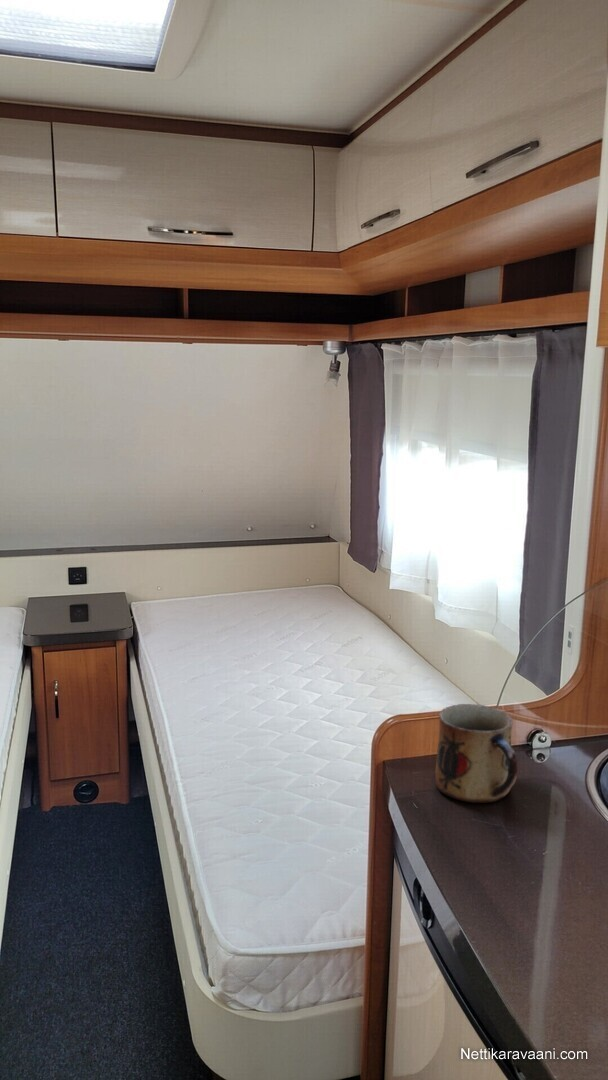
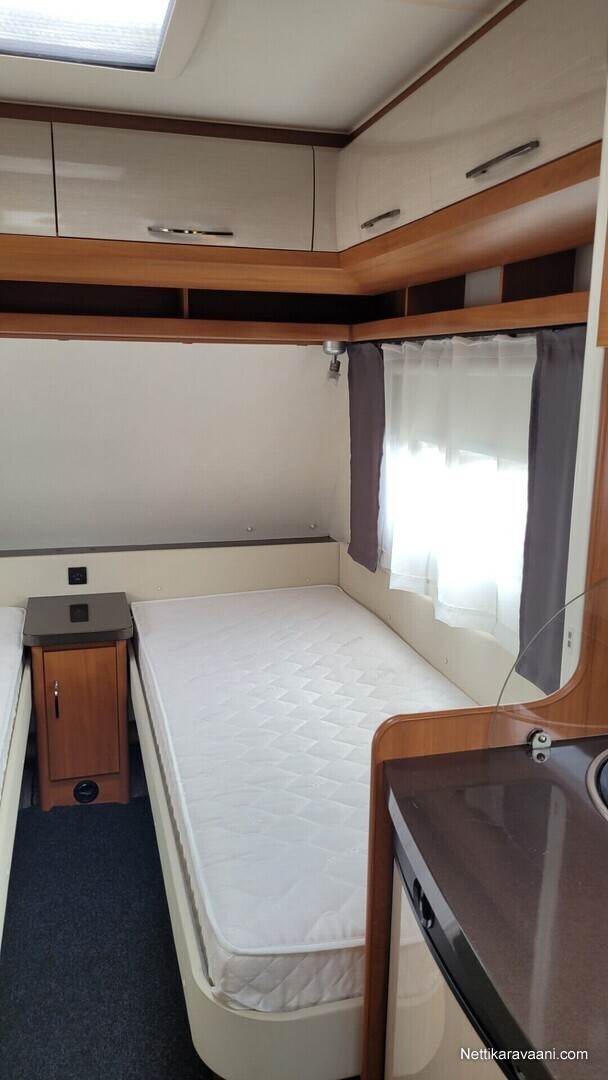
- mug [434,703,518,804]
